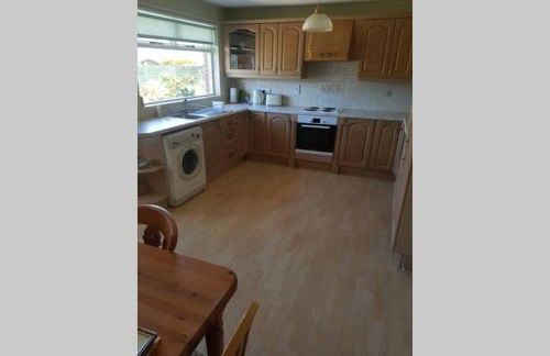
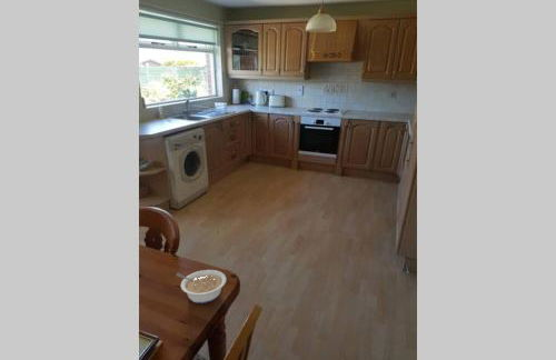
+ legume [176,269,227,304]
